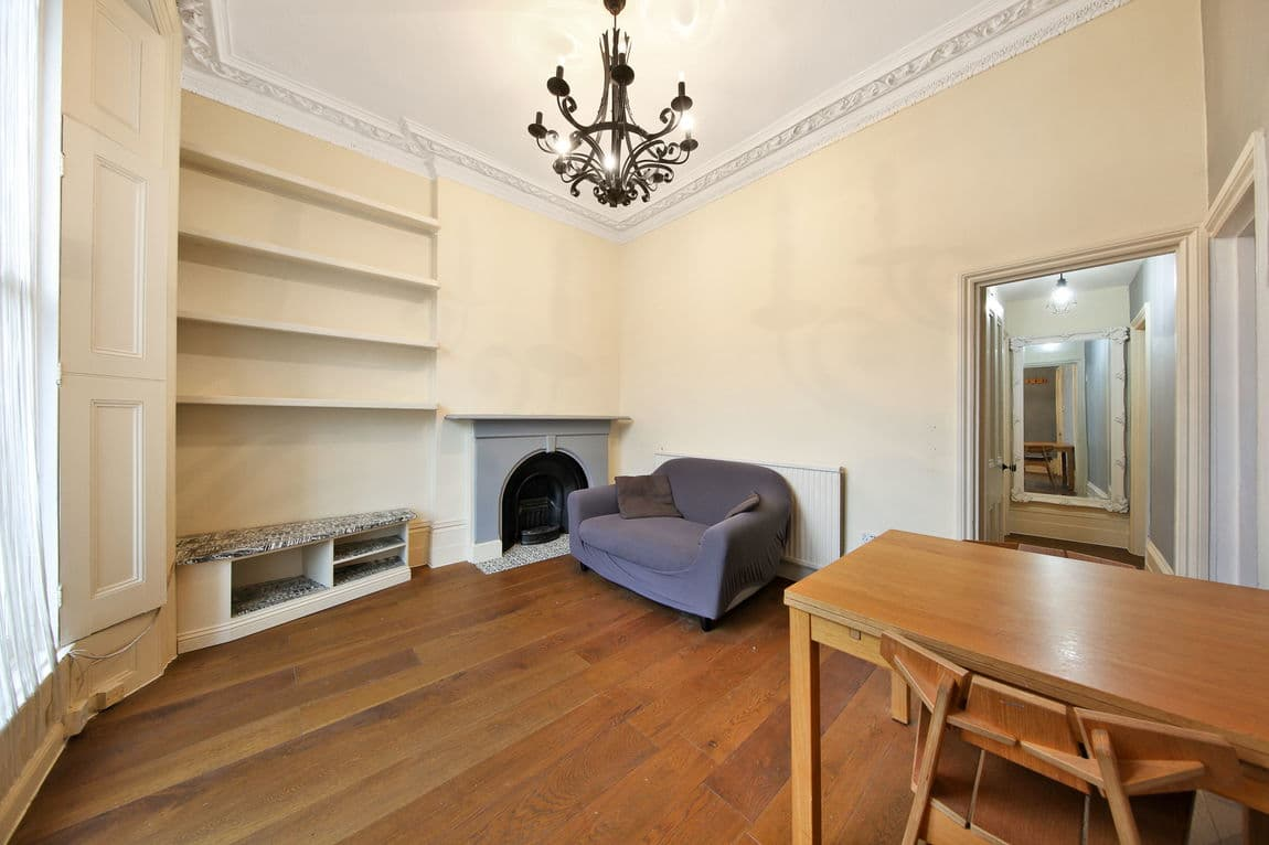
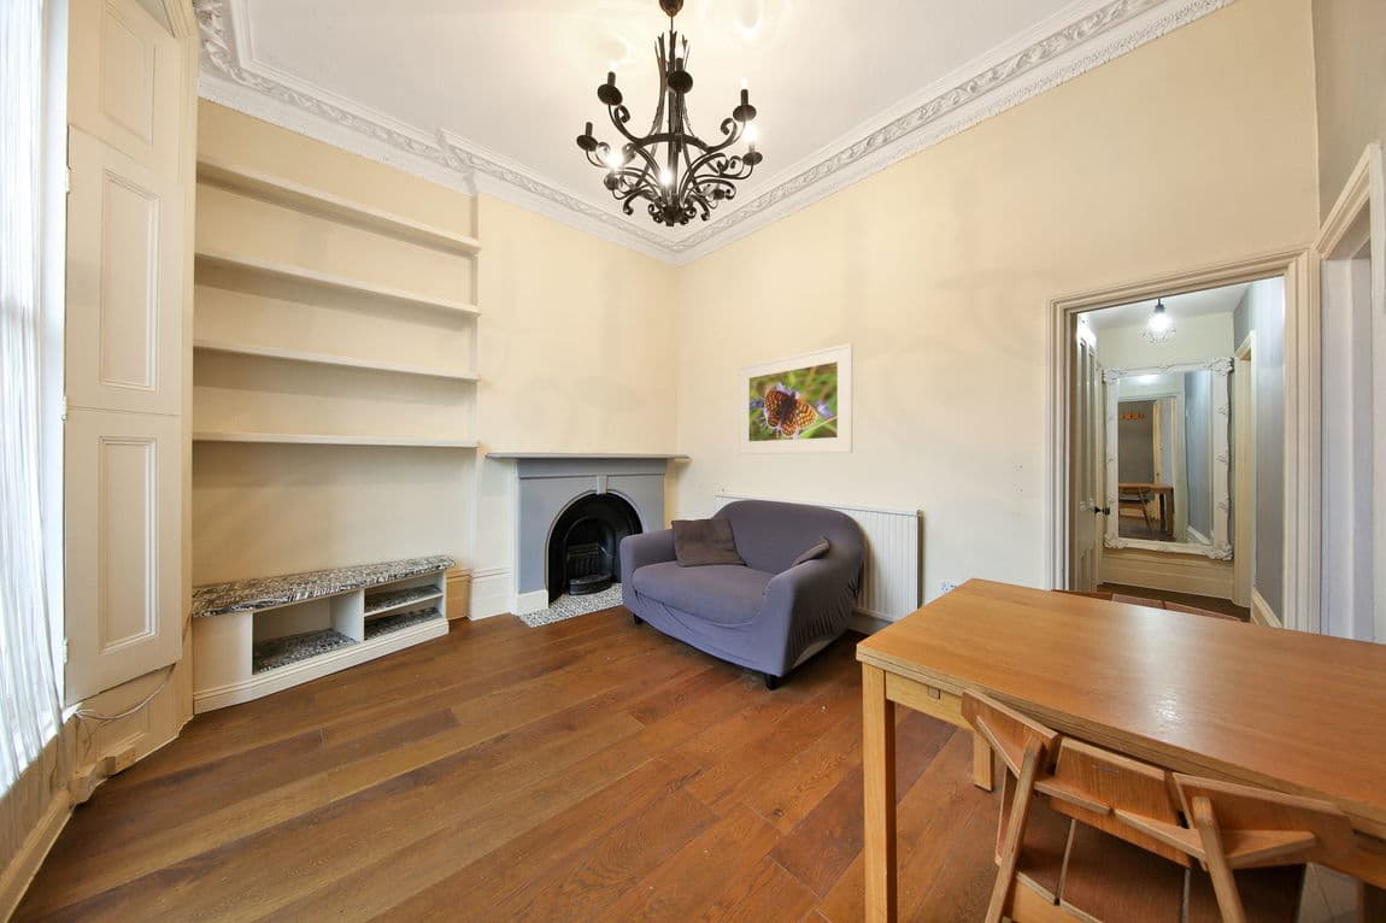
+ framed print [738,342,854,455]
